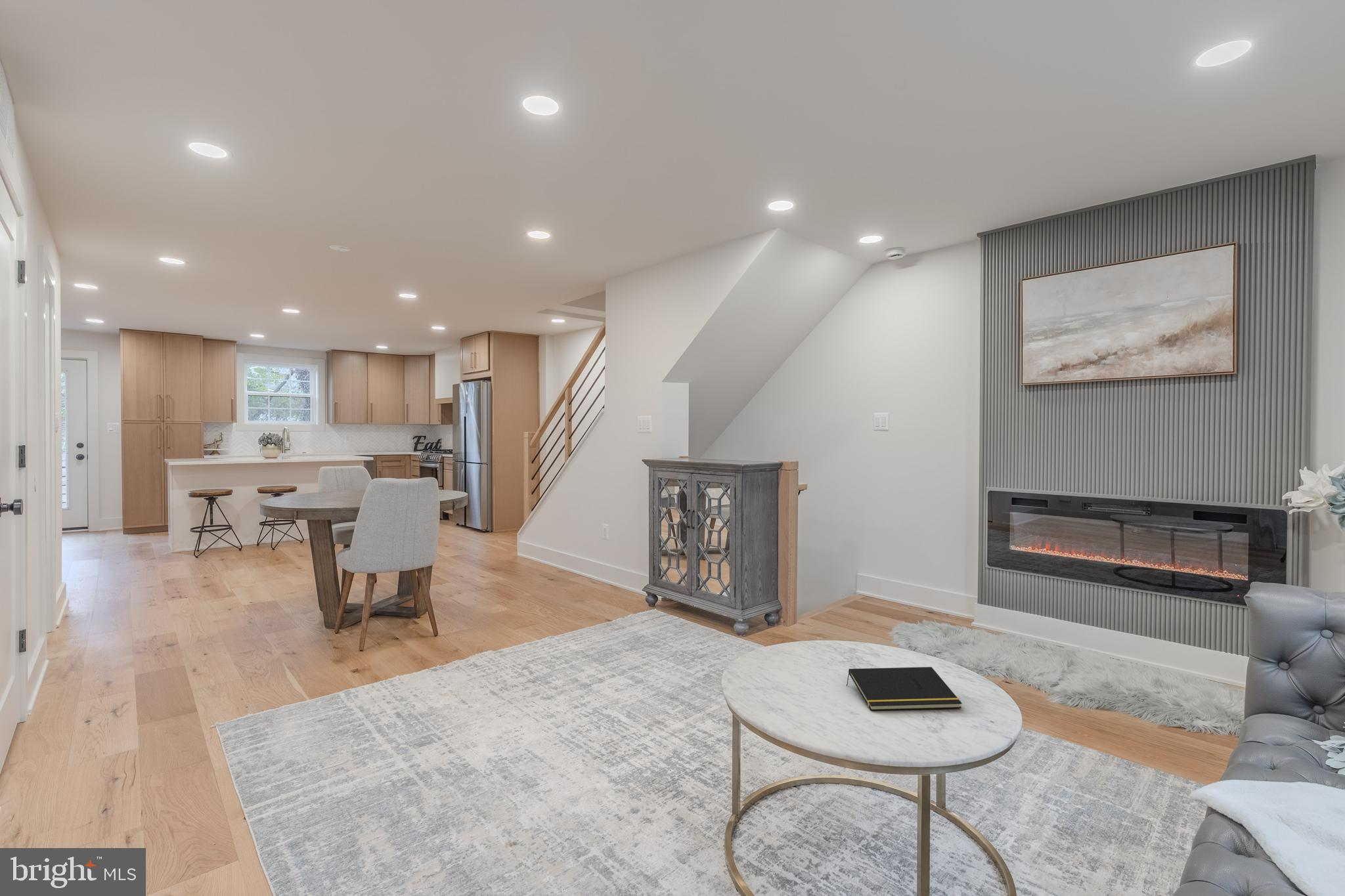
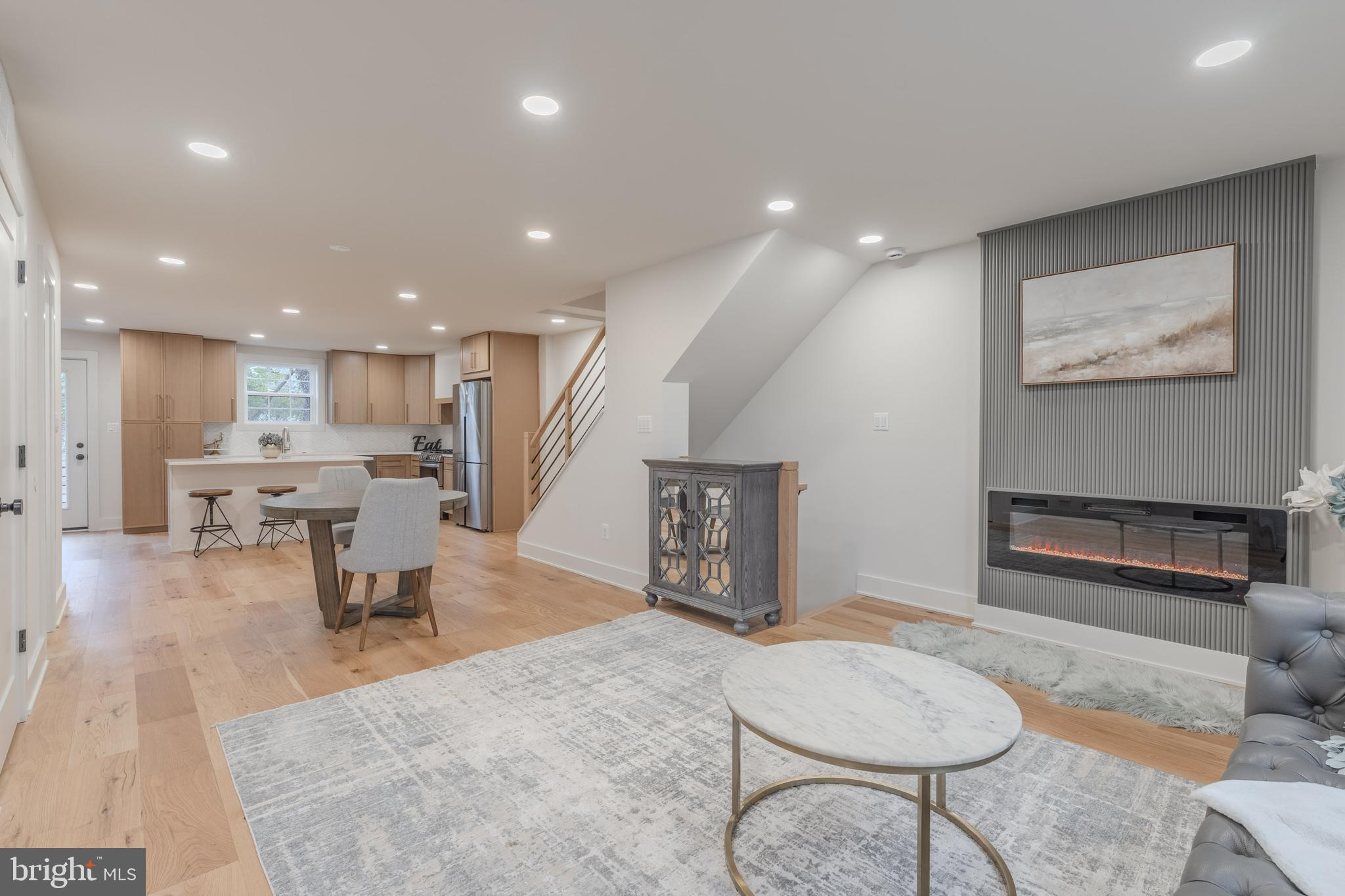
- notepad [846,666,963,712]
